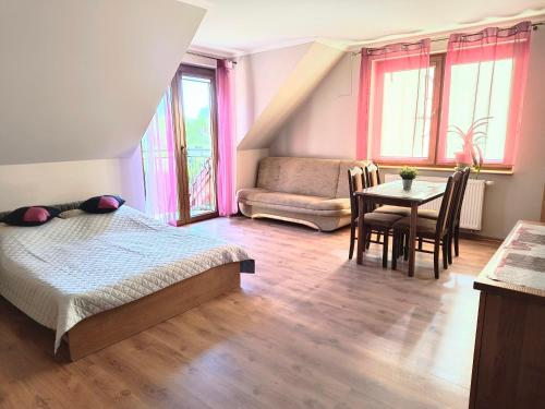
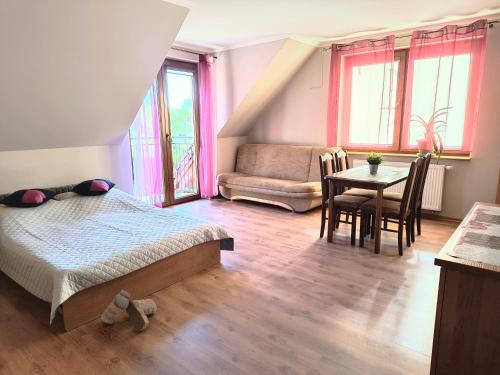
+ boots [100,289,158,332]
